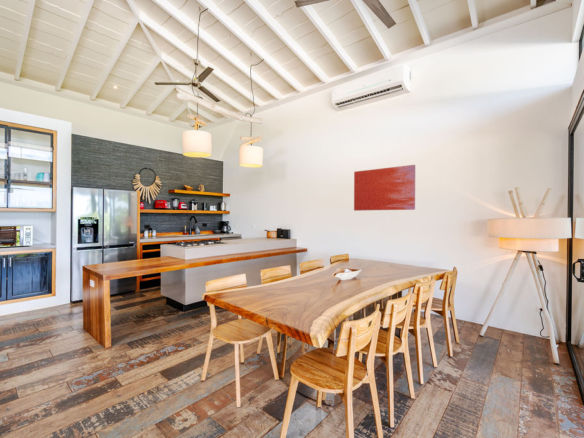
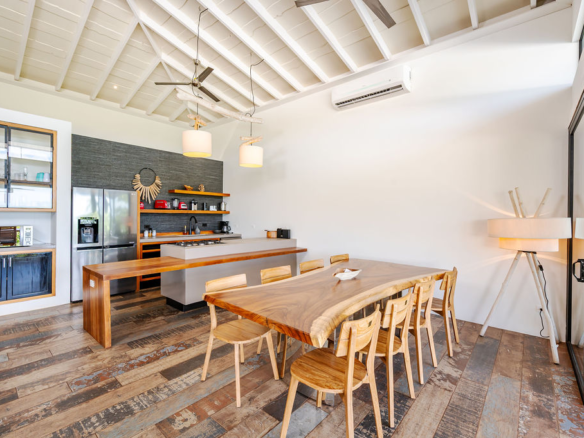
- wall art [353,164,416,212]
